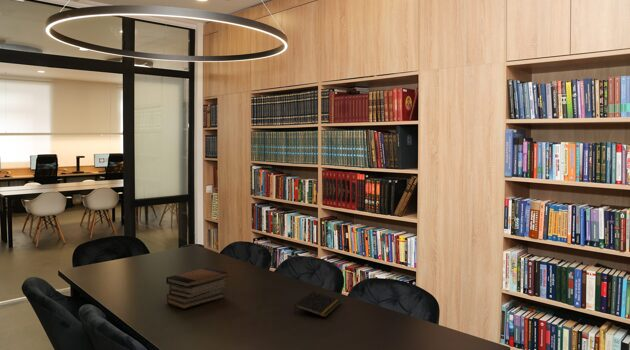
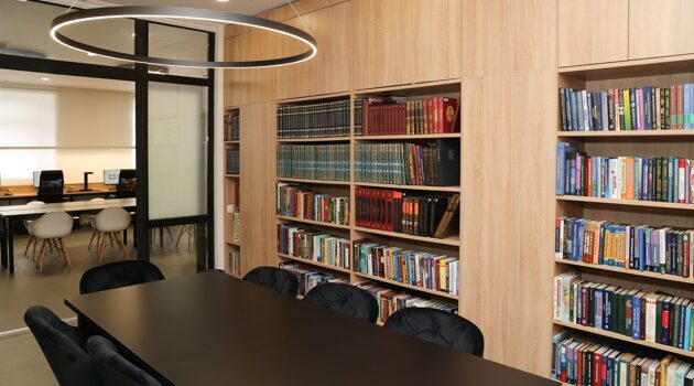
- notepad [293,291,342,318]
- book stack [165,267,229,310]
